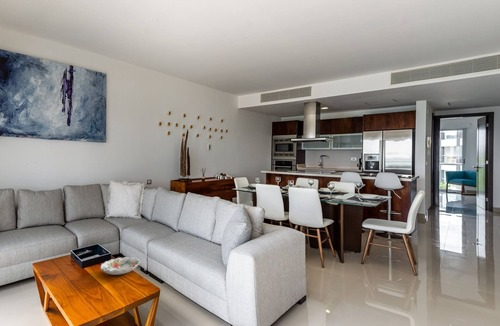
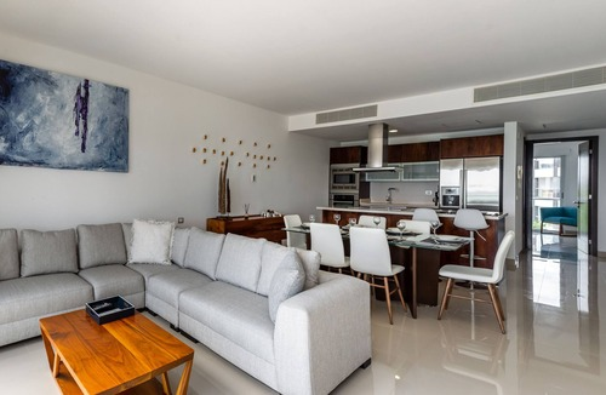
- decorative bowl [99,256,141,276]
